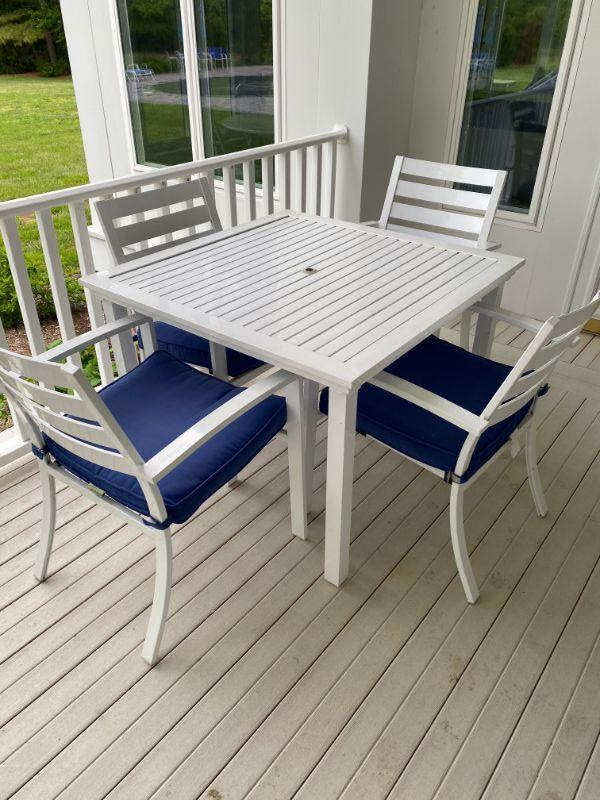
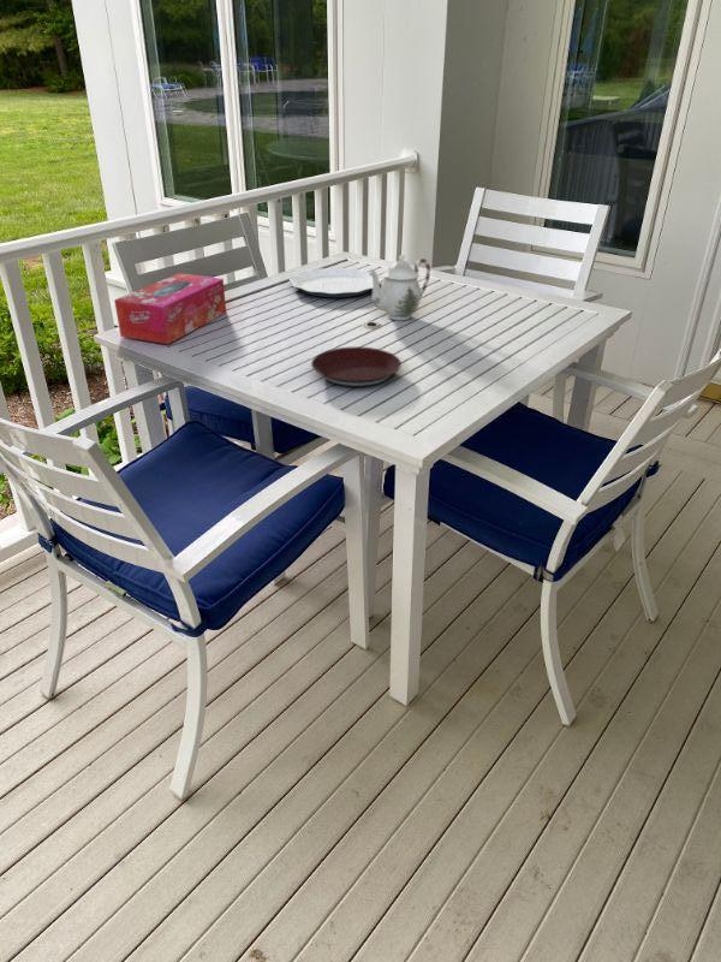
+ plate [288,267,383,298]
+ plate [310,345,403,388]
+ tissue box [113,272,227,345]
+ teapot [368,254,431,321]
